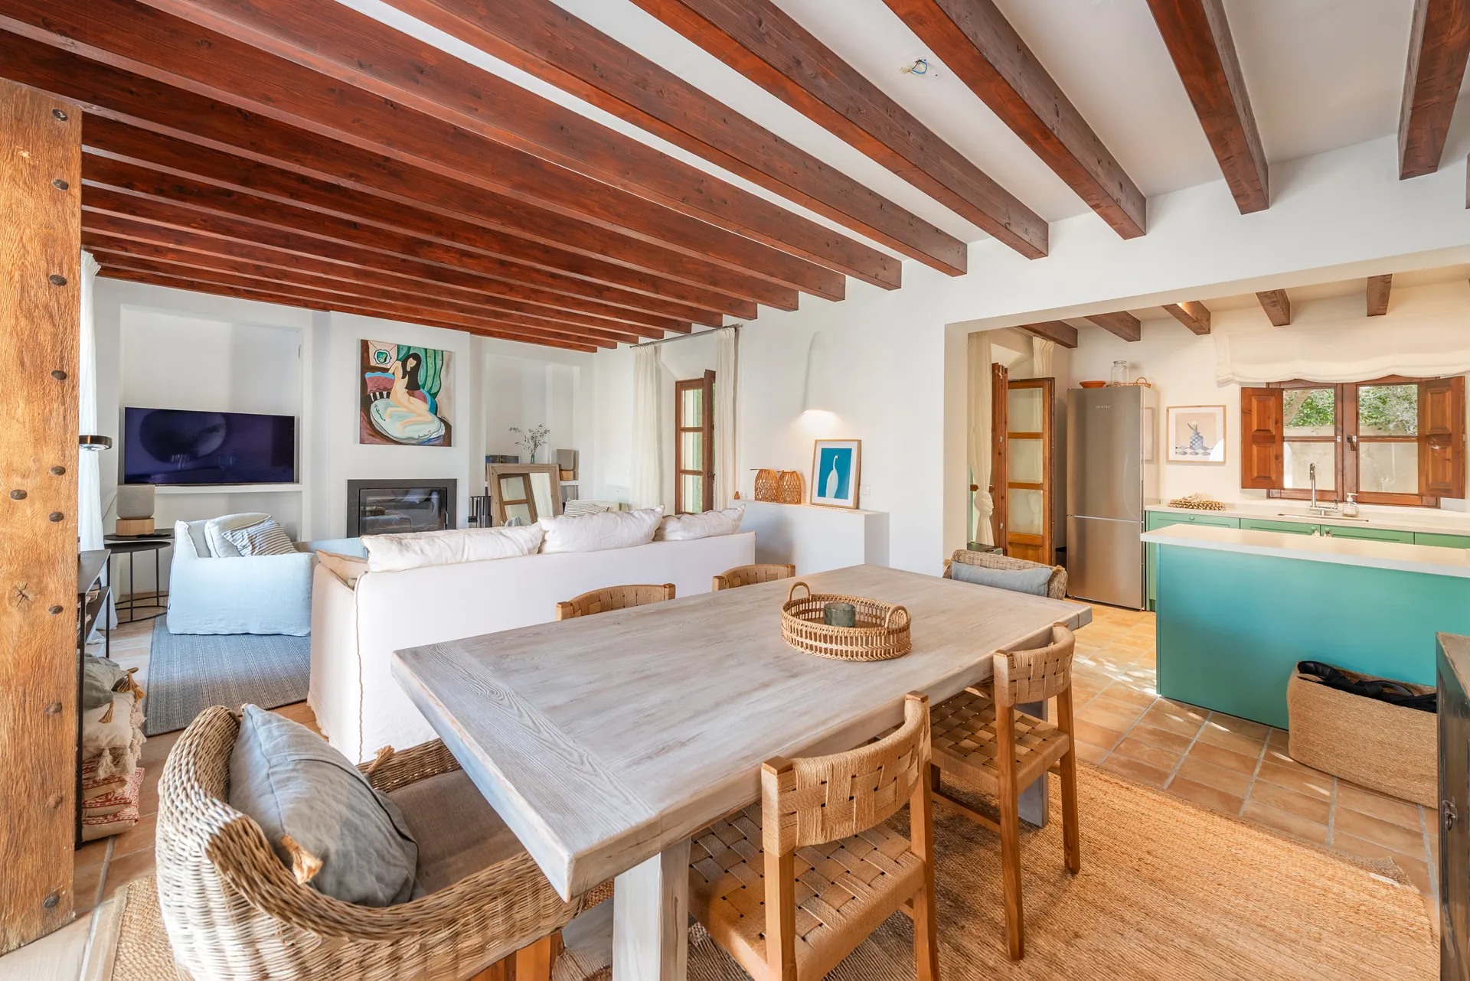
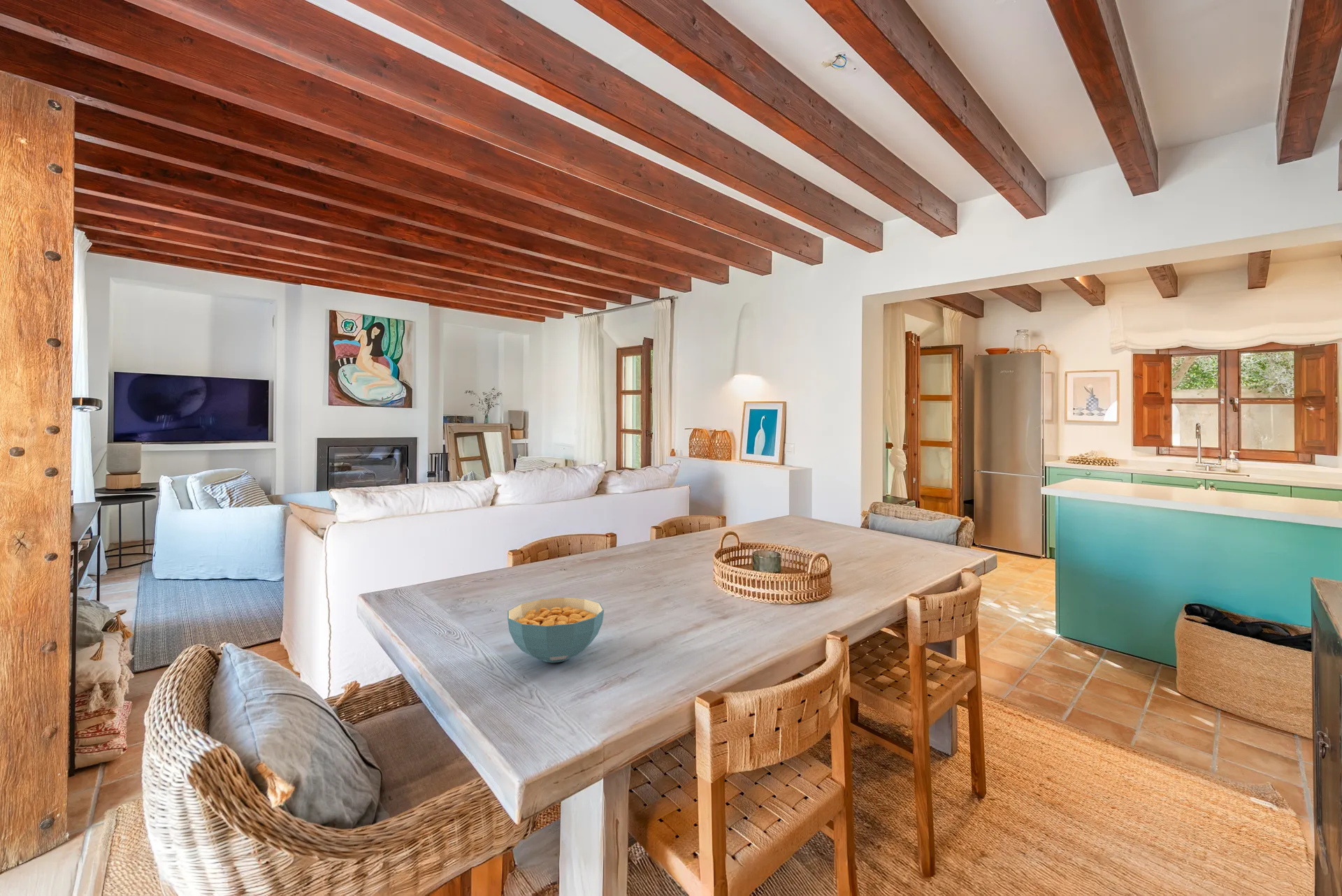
+ cereal bowl [507,597,605,663]
